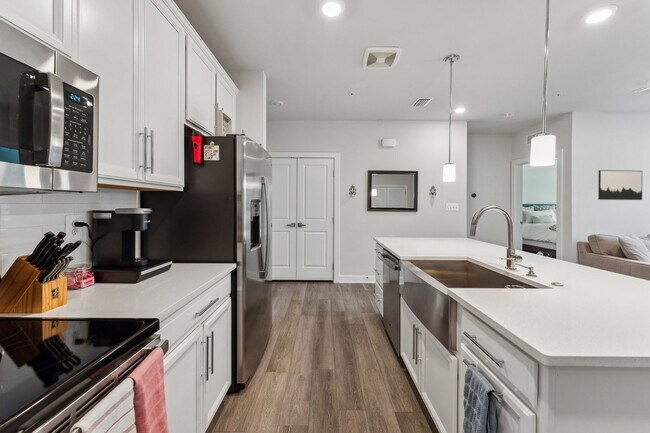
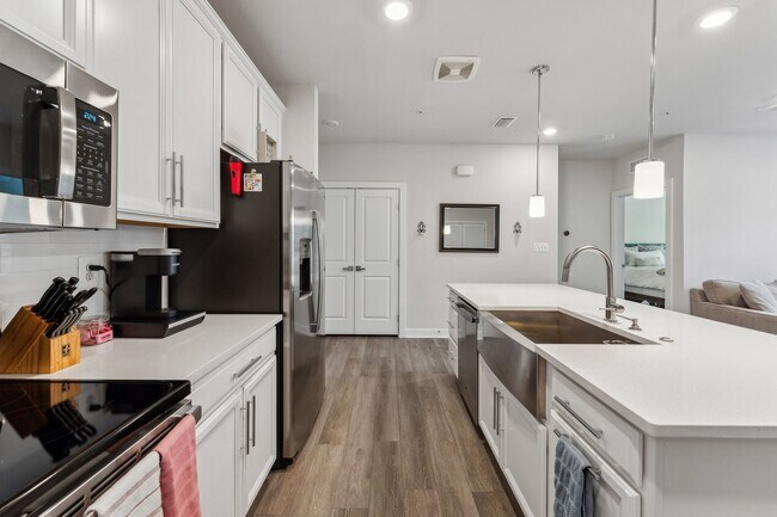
- wall art [597,169,643,201]
